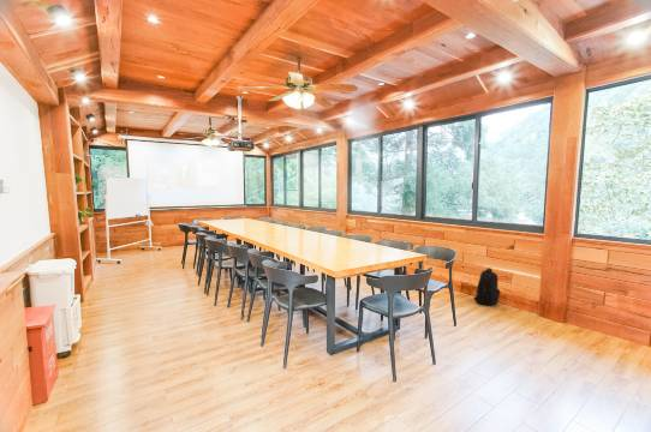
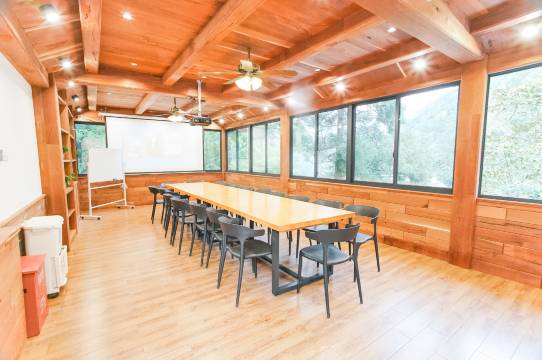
- backpack [473,266,501,307]
